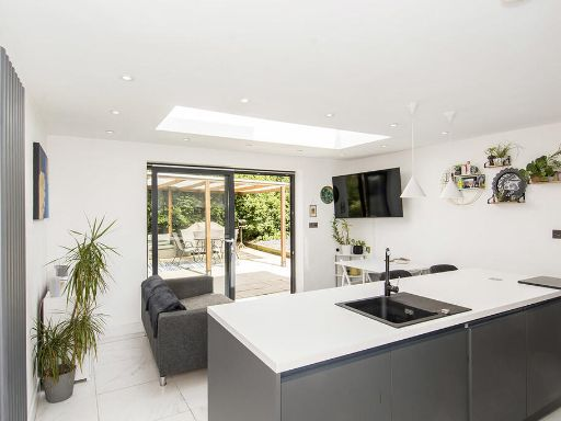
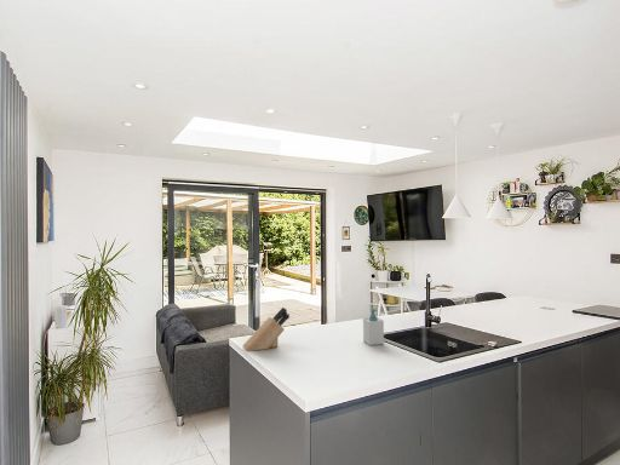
+ soap bottle [362,306,385,346]
+ knife block [242,306,291,352]
